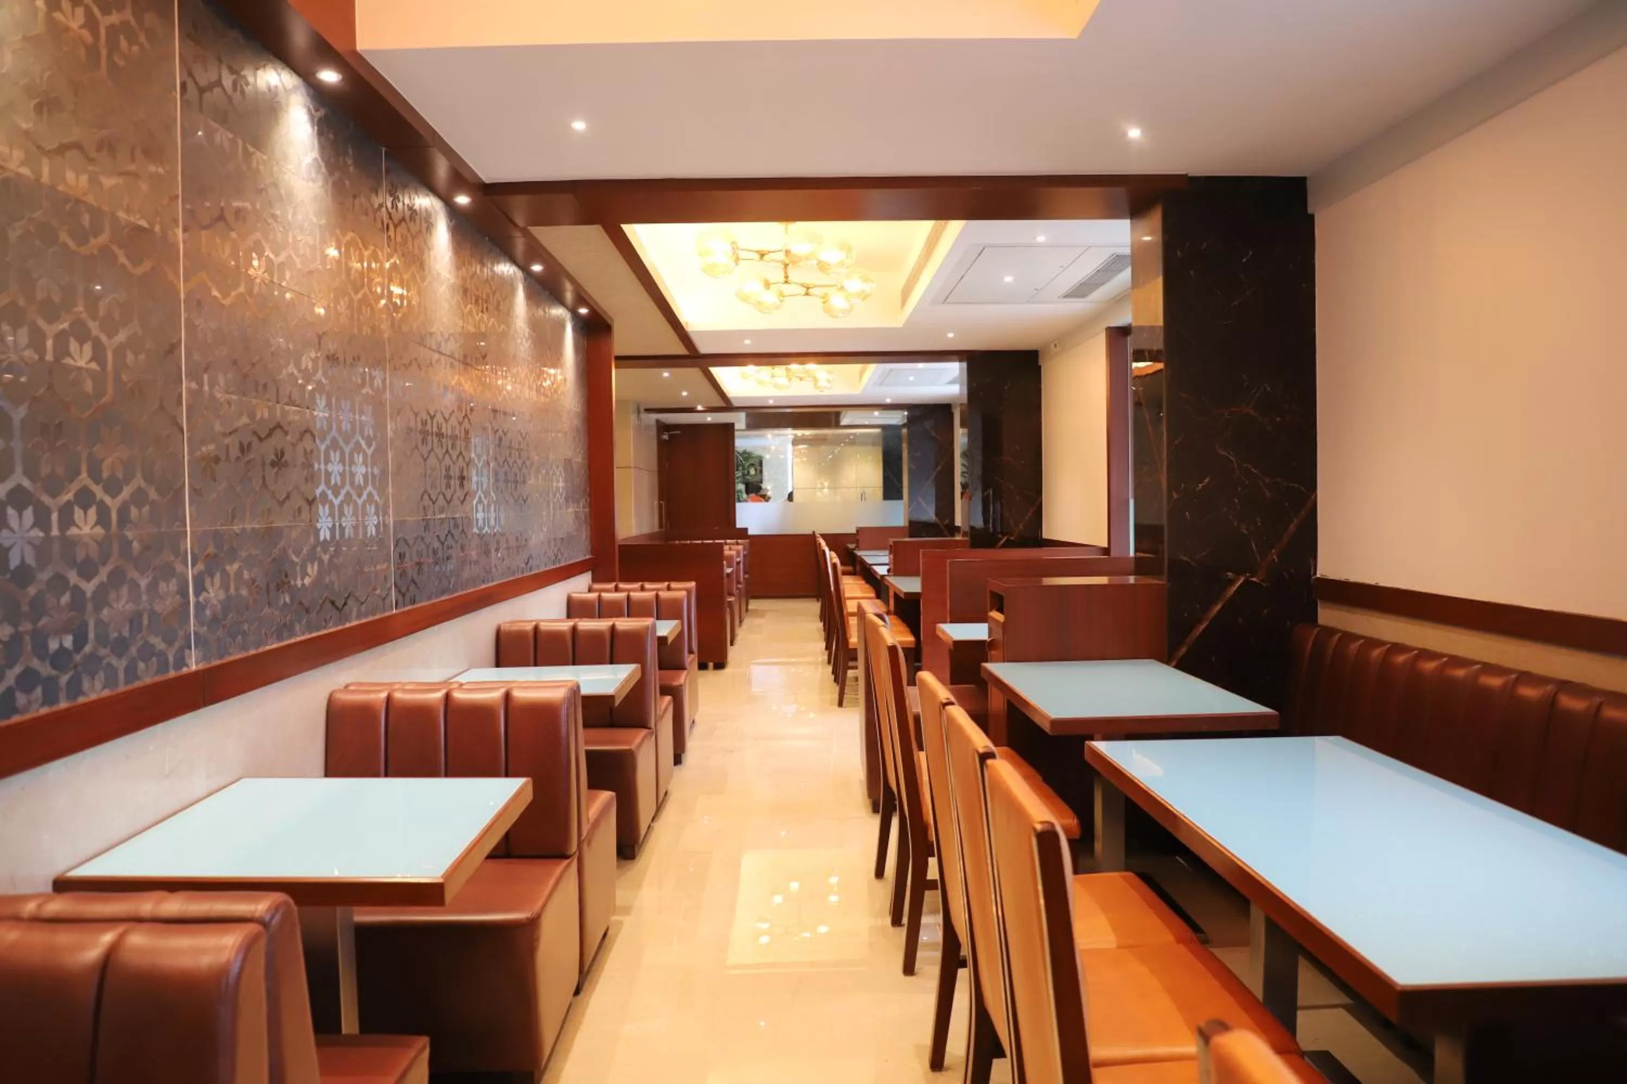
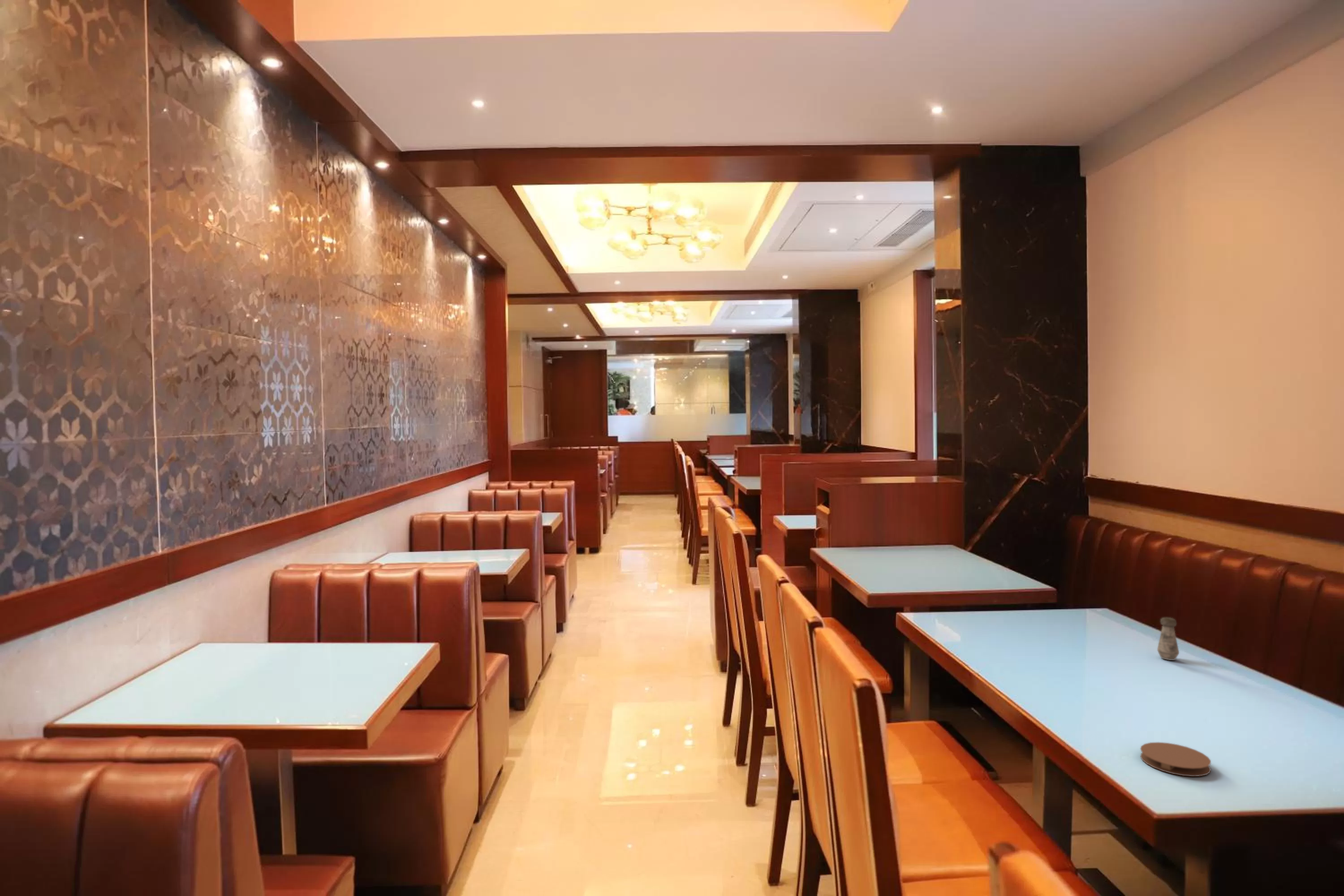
+ salt shaker [1157,617,1180,661]
+ coaster [1140,742,1211,777]
